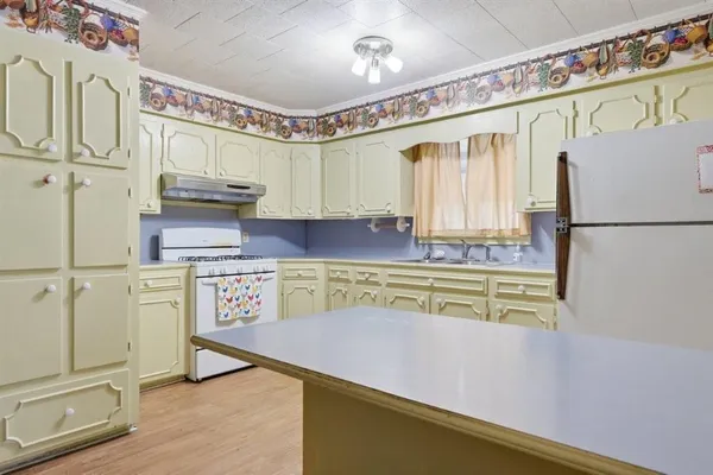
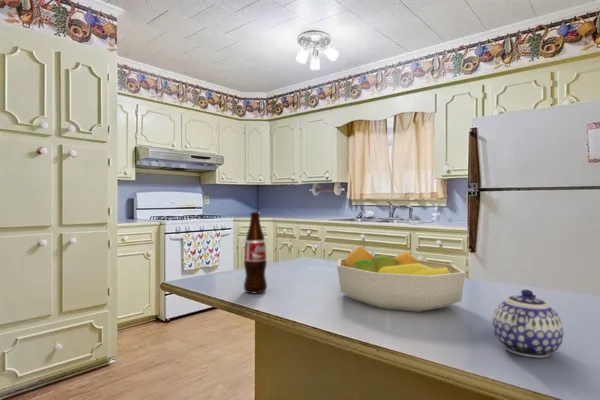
+ bottle [243,211,268,294]
+ teapot [491,289,564,359]
+ fruit bowl [336,245,466,313]
